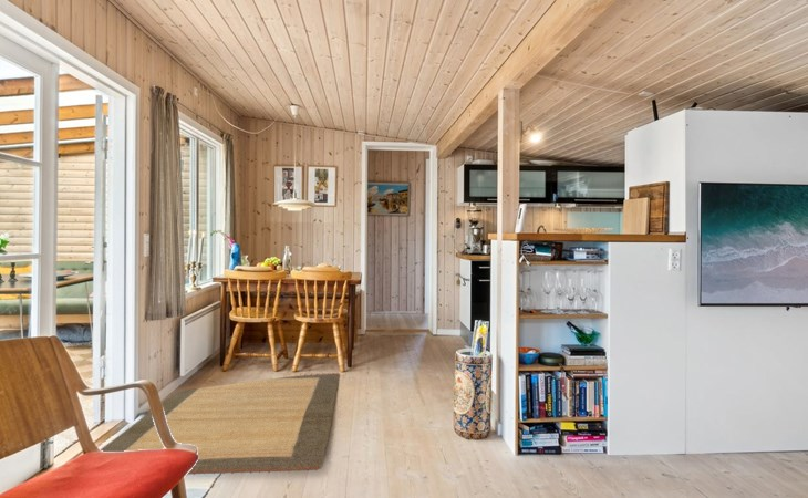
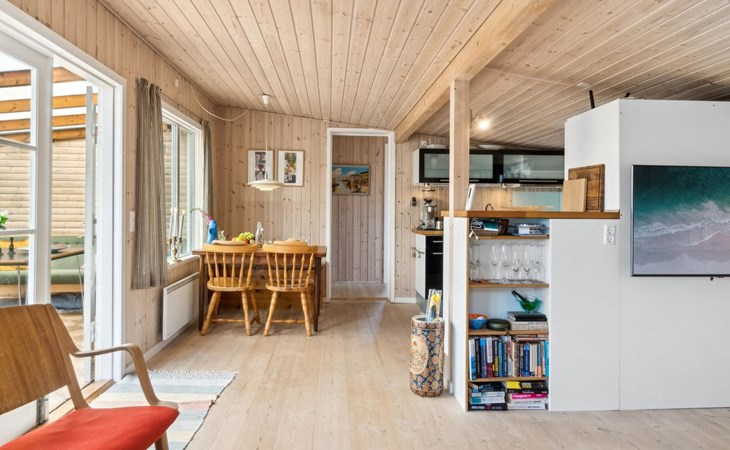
- rug [100,372,341,476]
